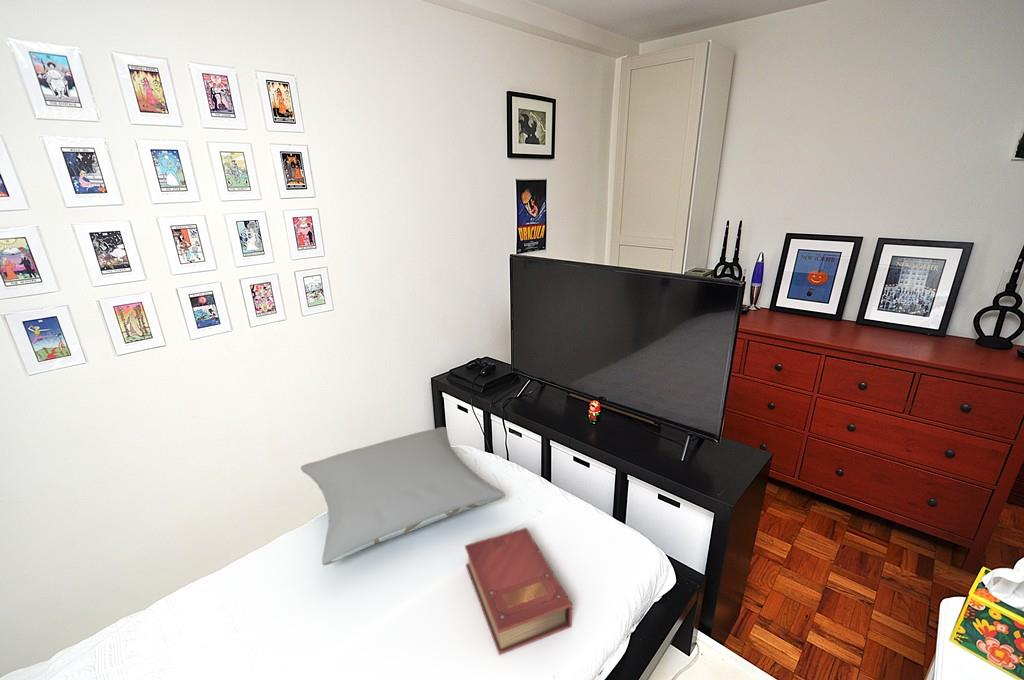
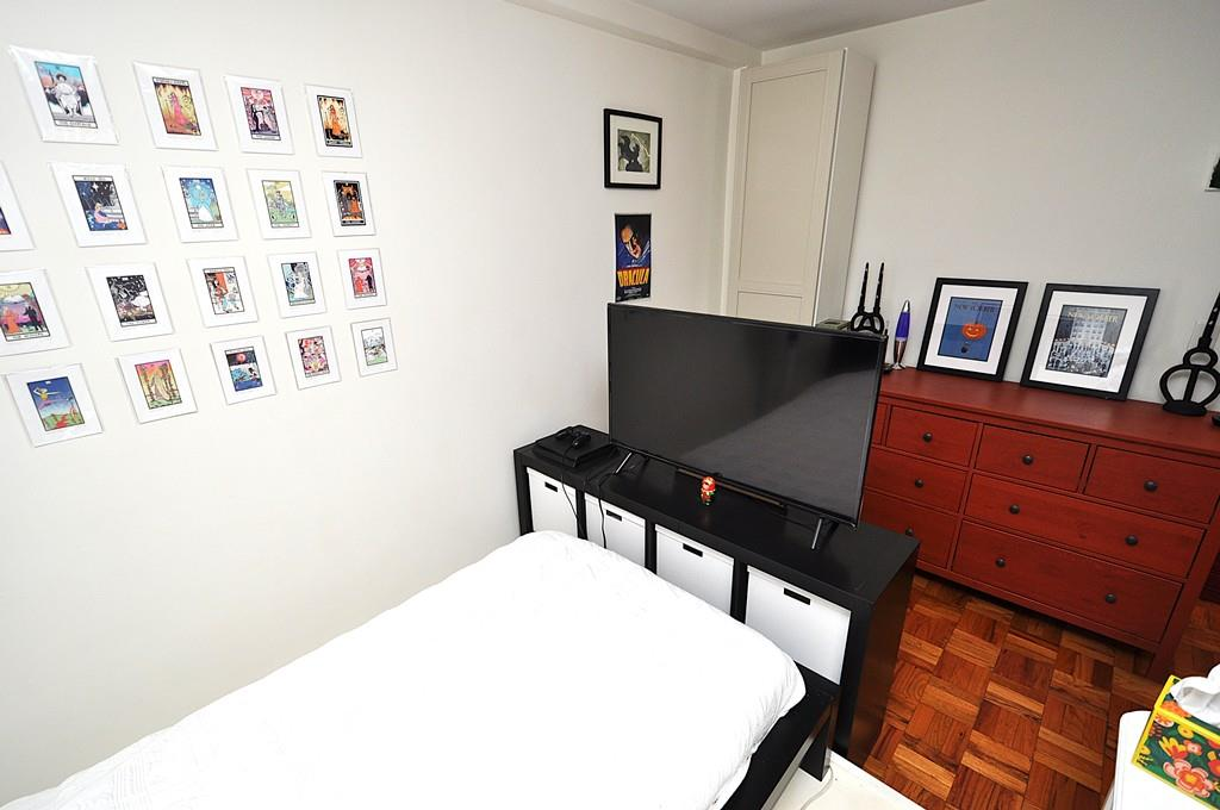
- pillow [300,426,506,566]
- book [464,527,573,656]
